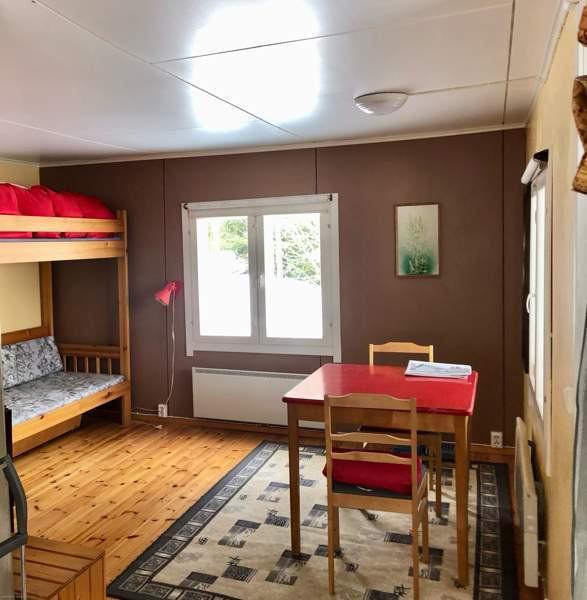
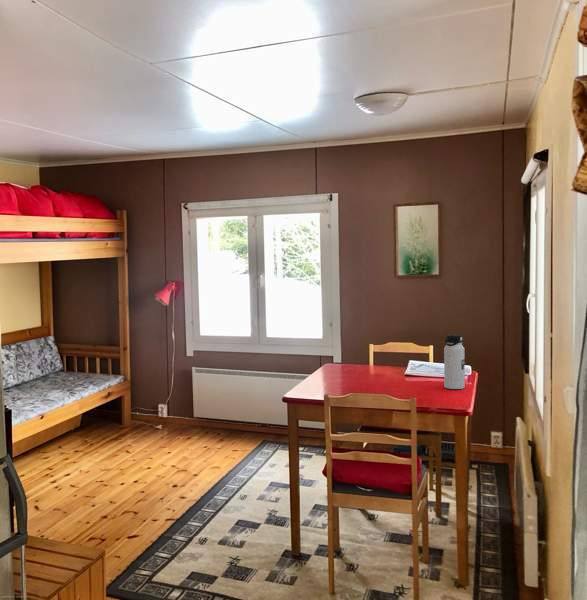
+ water bottle [443,334,466,390]
